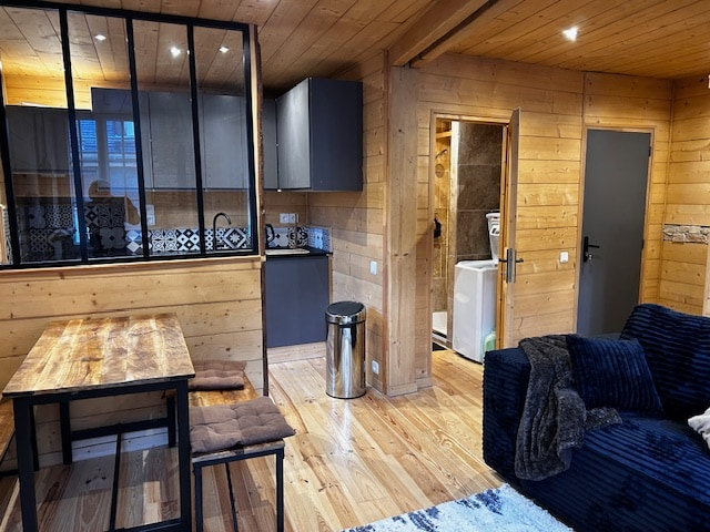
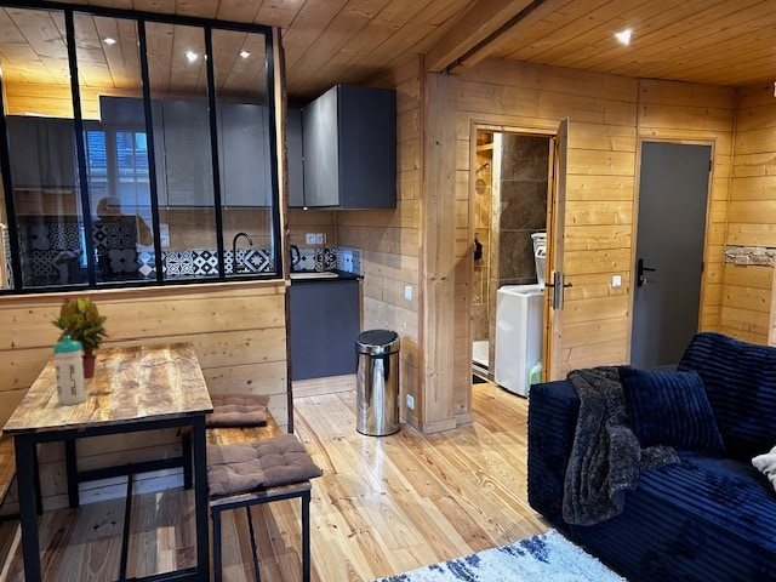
+ water bottle [52,336,86,406]
+ potted plant [50,295,113,380]
